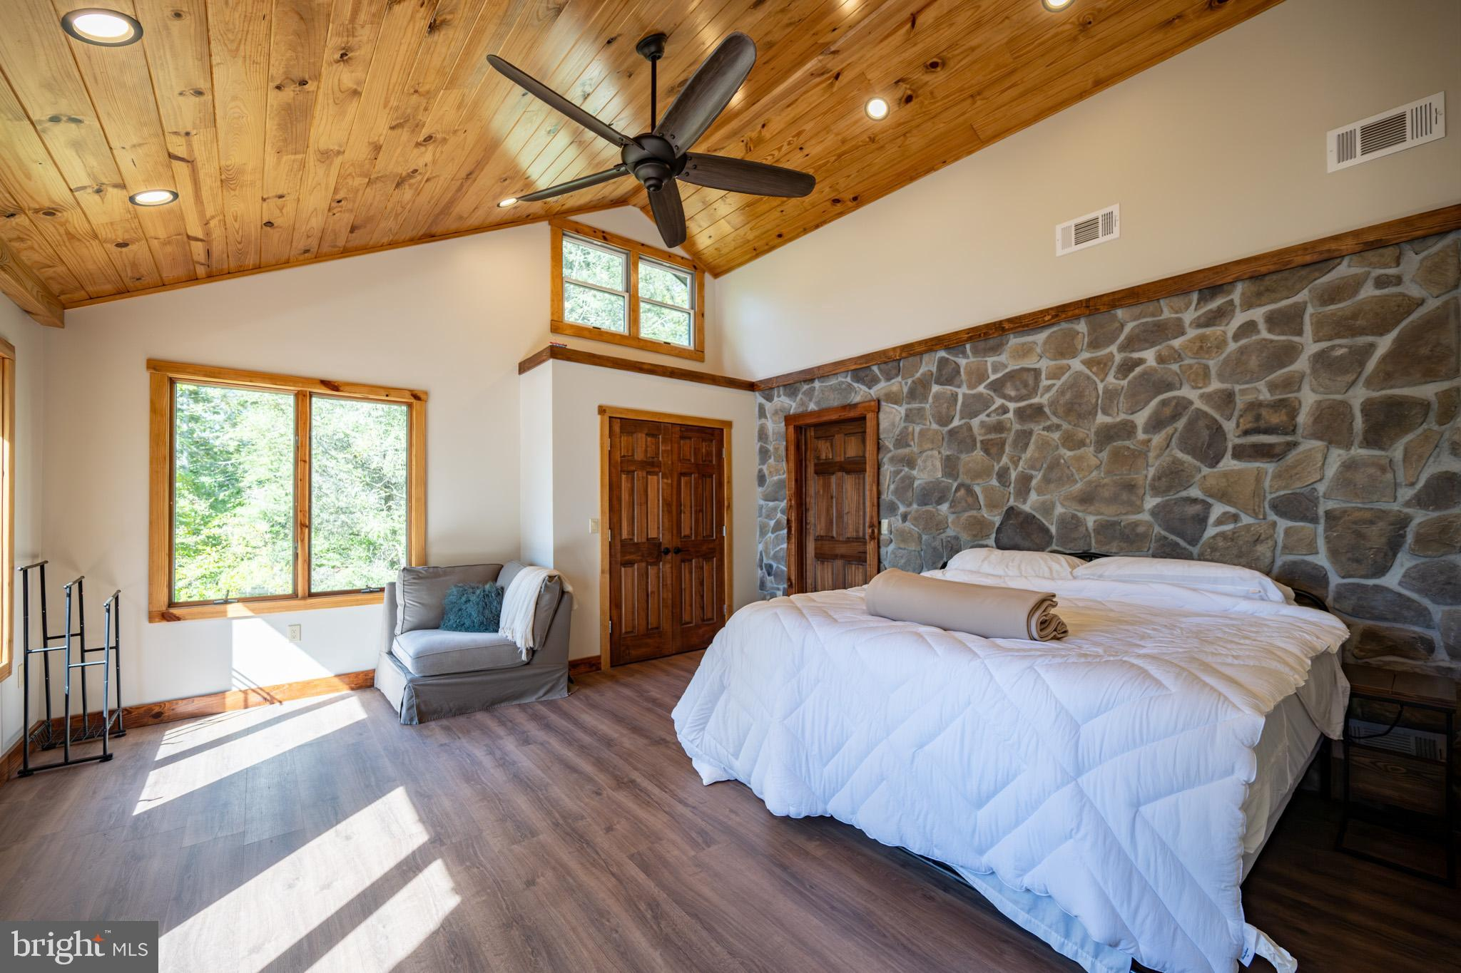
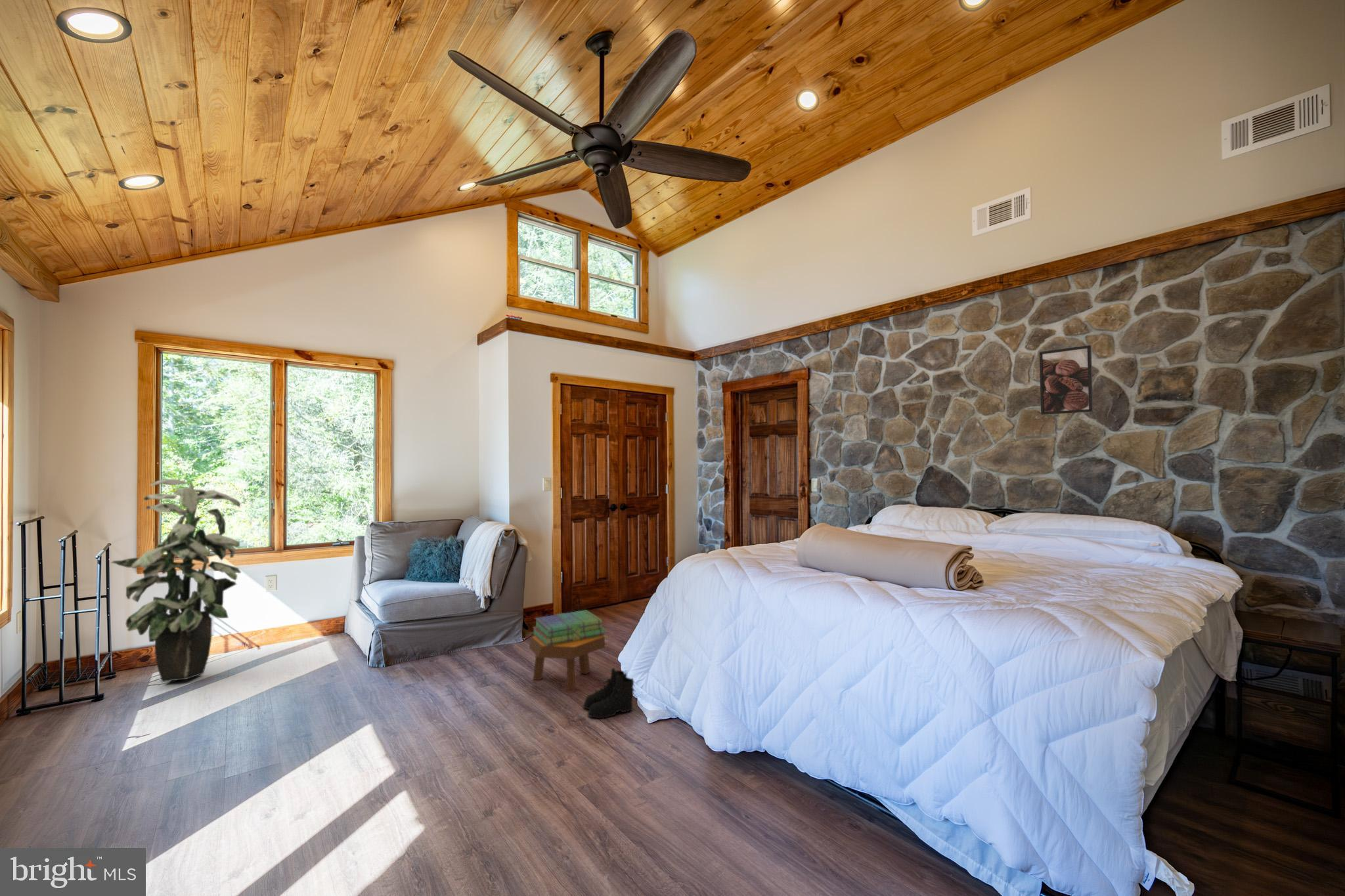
+ boots [583,668,636,719]
+ indoor plant [110,479,242,683]
+ footstool [528,635,606,693]
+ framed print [1039,345,1093,416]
+ stack of books [532,609,606,646]
